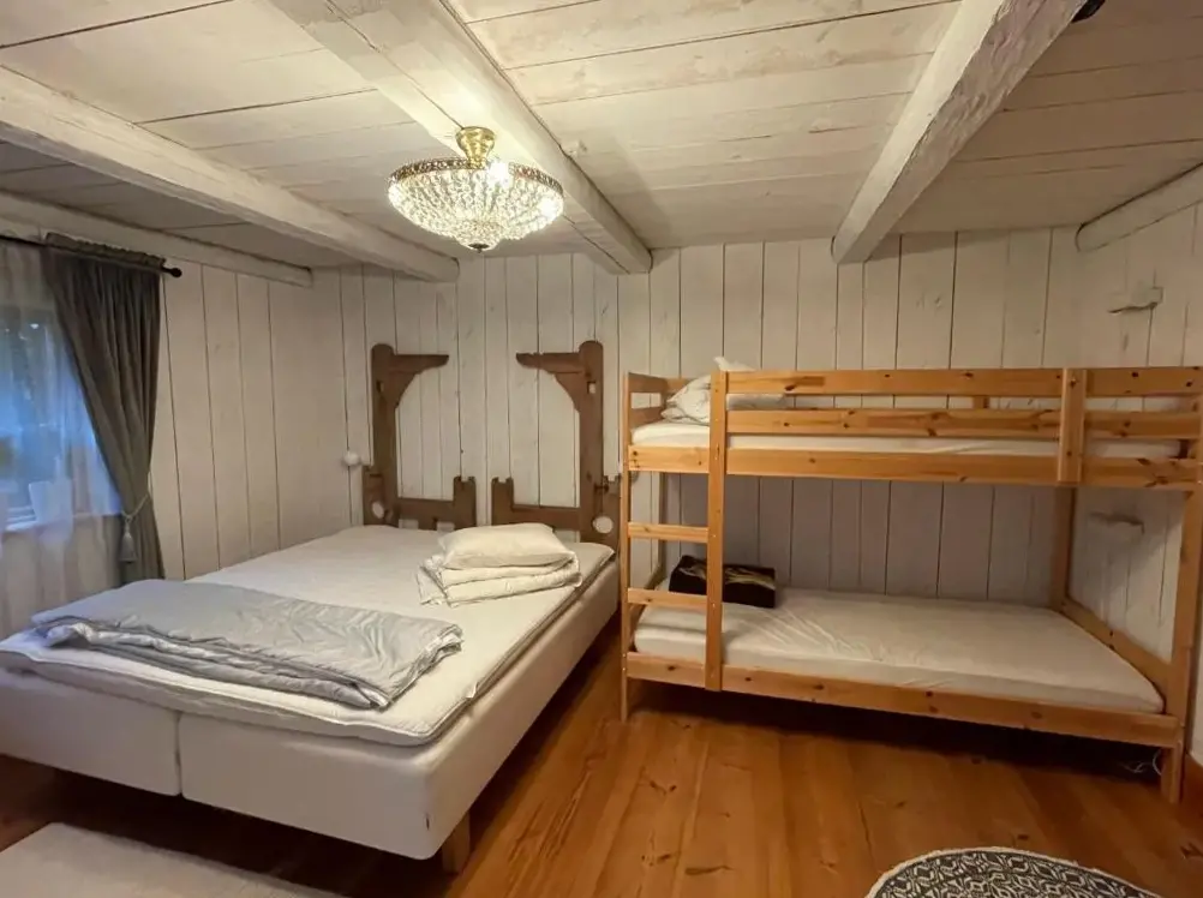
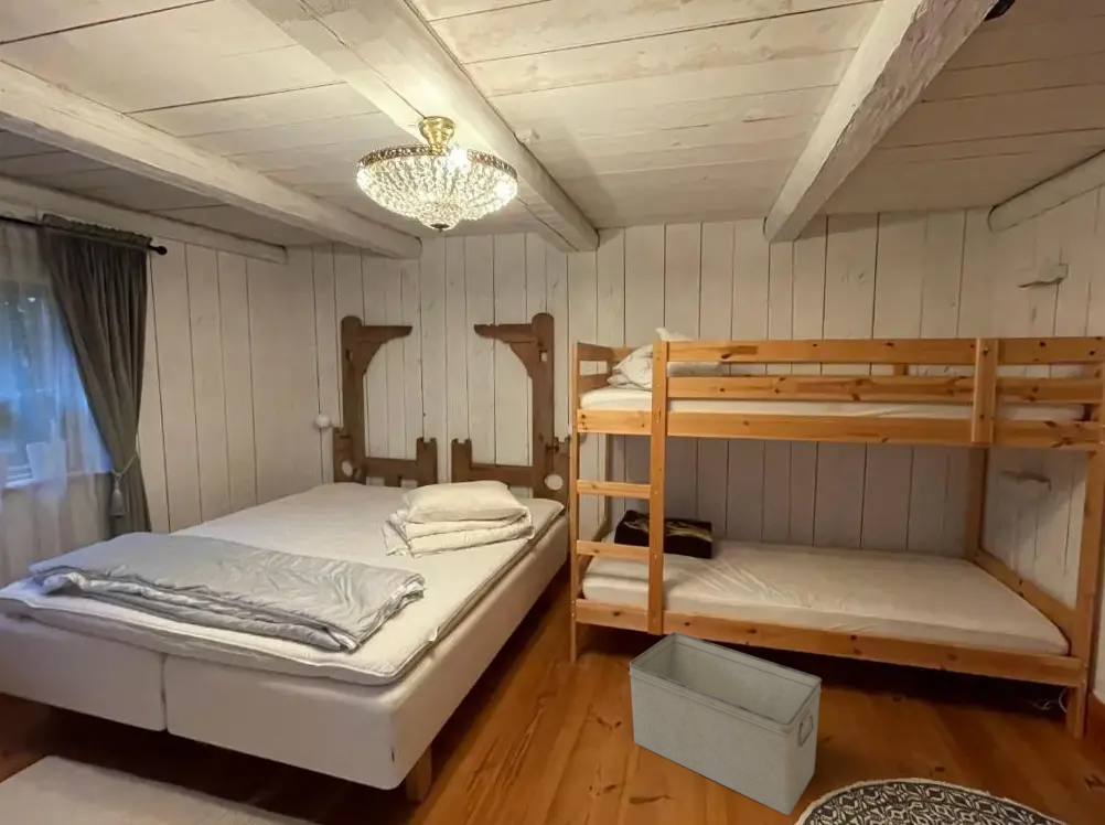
+ storage bin [627,631,823,816]
